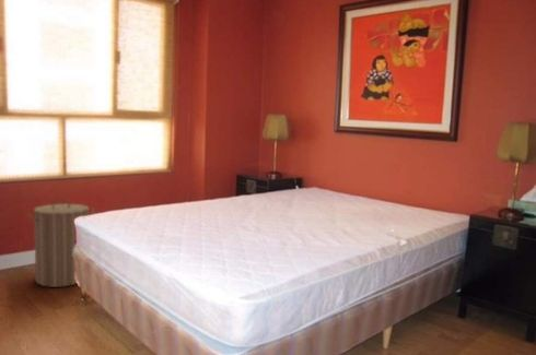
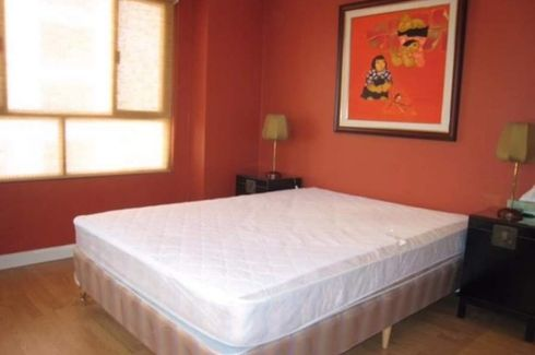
- laundry hamper [26,196,95,288]
